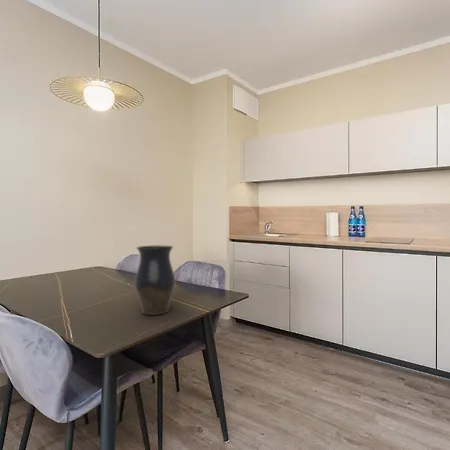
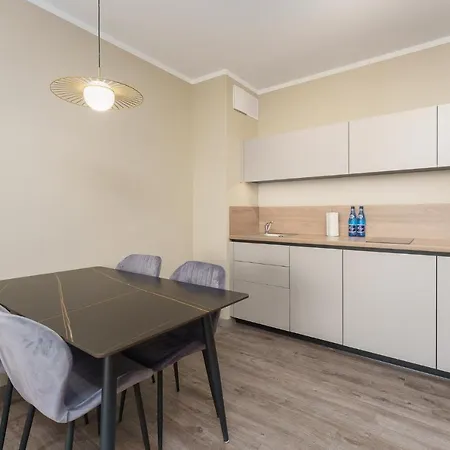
- vase [134,245,176,316]
